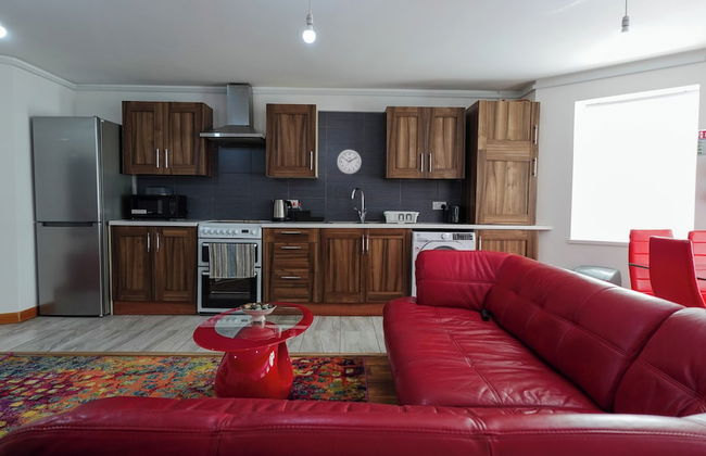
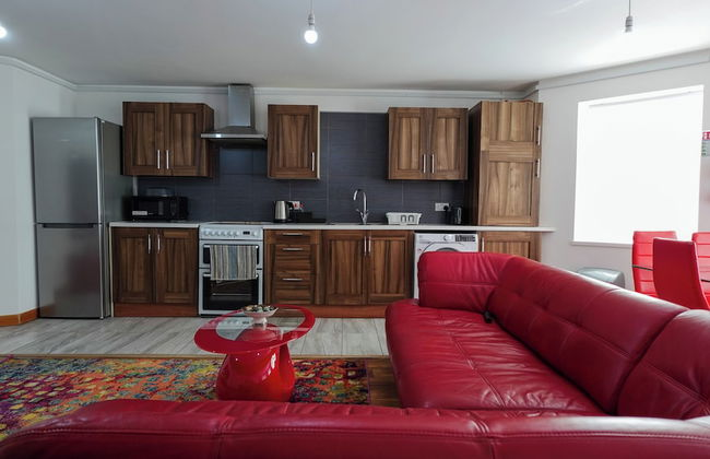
- wall clock [336,149,363,175]
